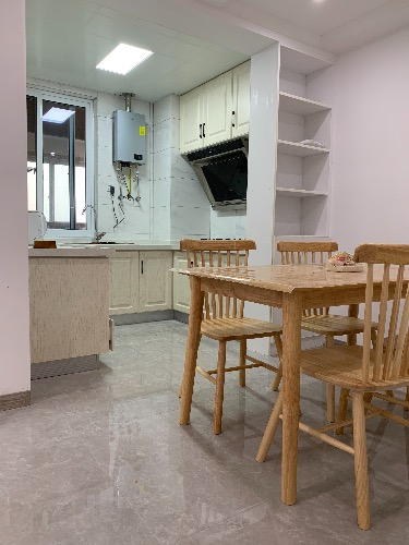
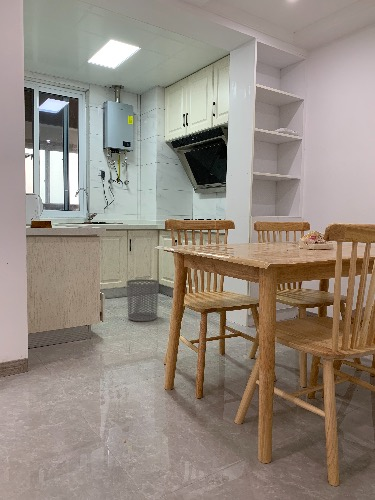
+ waste bin [126,278,160,322]
